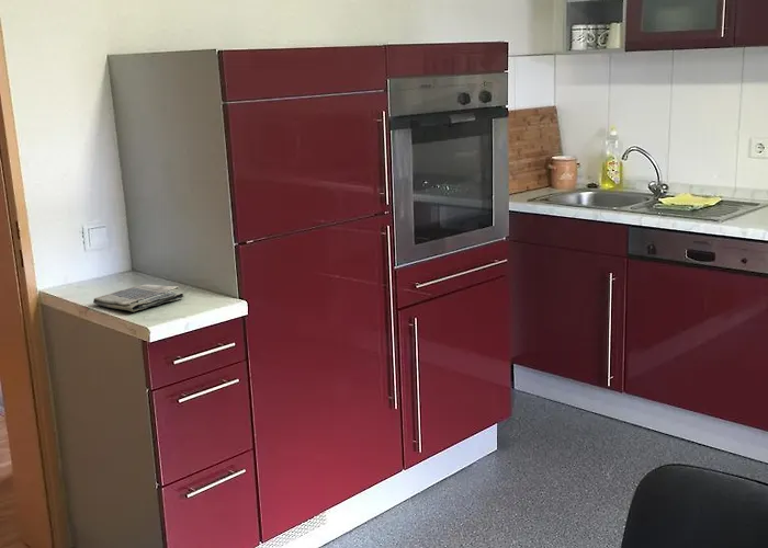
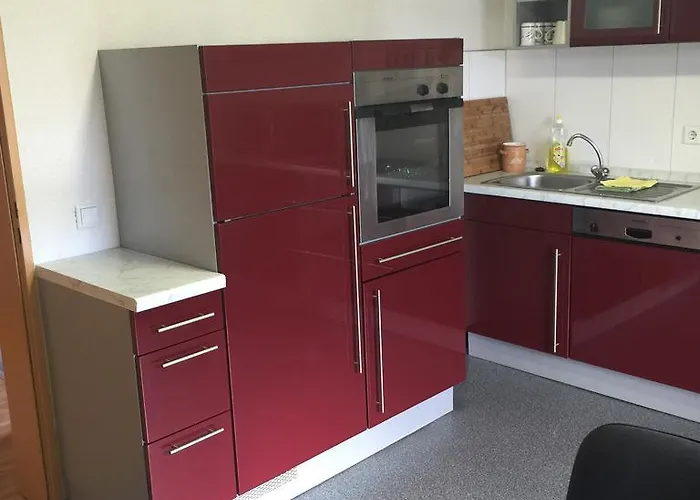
- dish towel [92,284,185,312]
